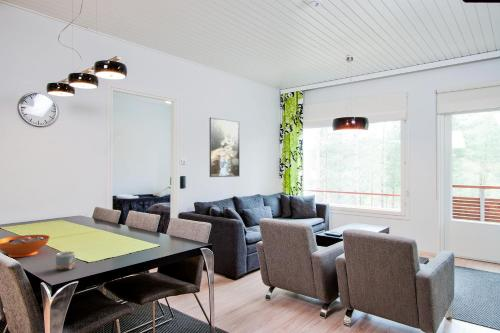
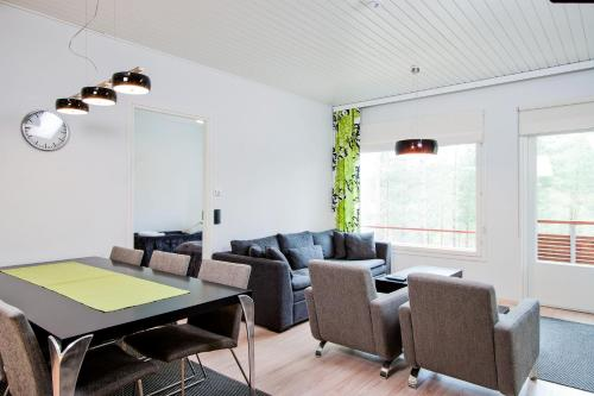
- mug [55,251,77,271]
- decorative bowl [0,234,51,258]
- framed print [209,117,240,178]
